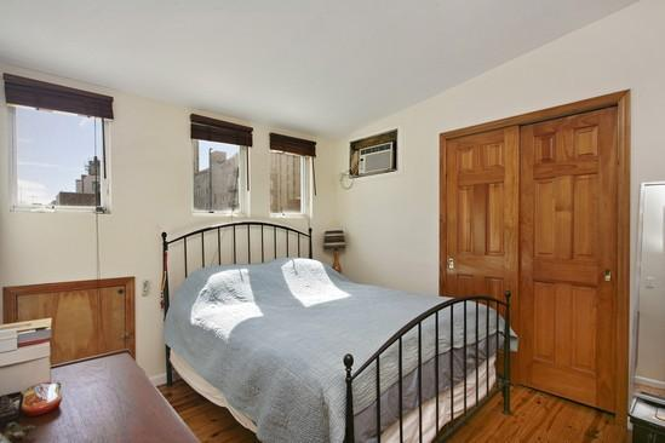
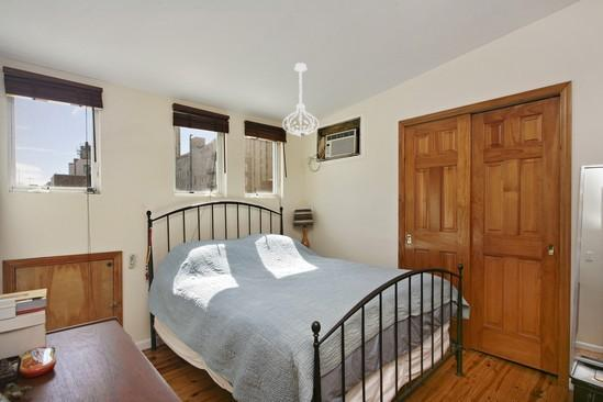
+ ceiling light fixture [281,62,320,137]
